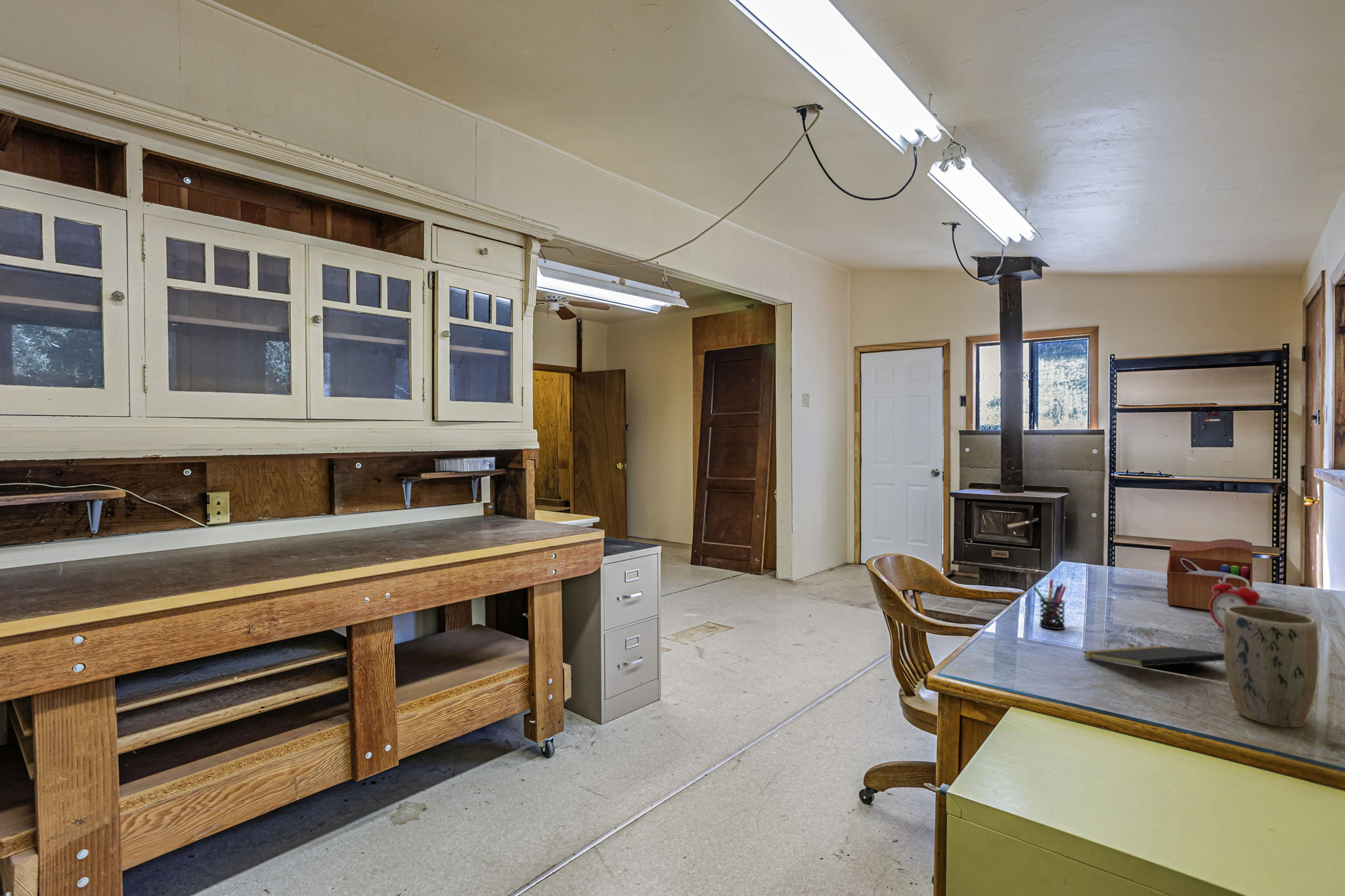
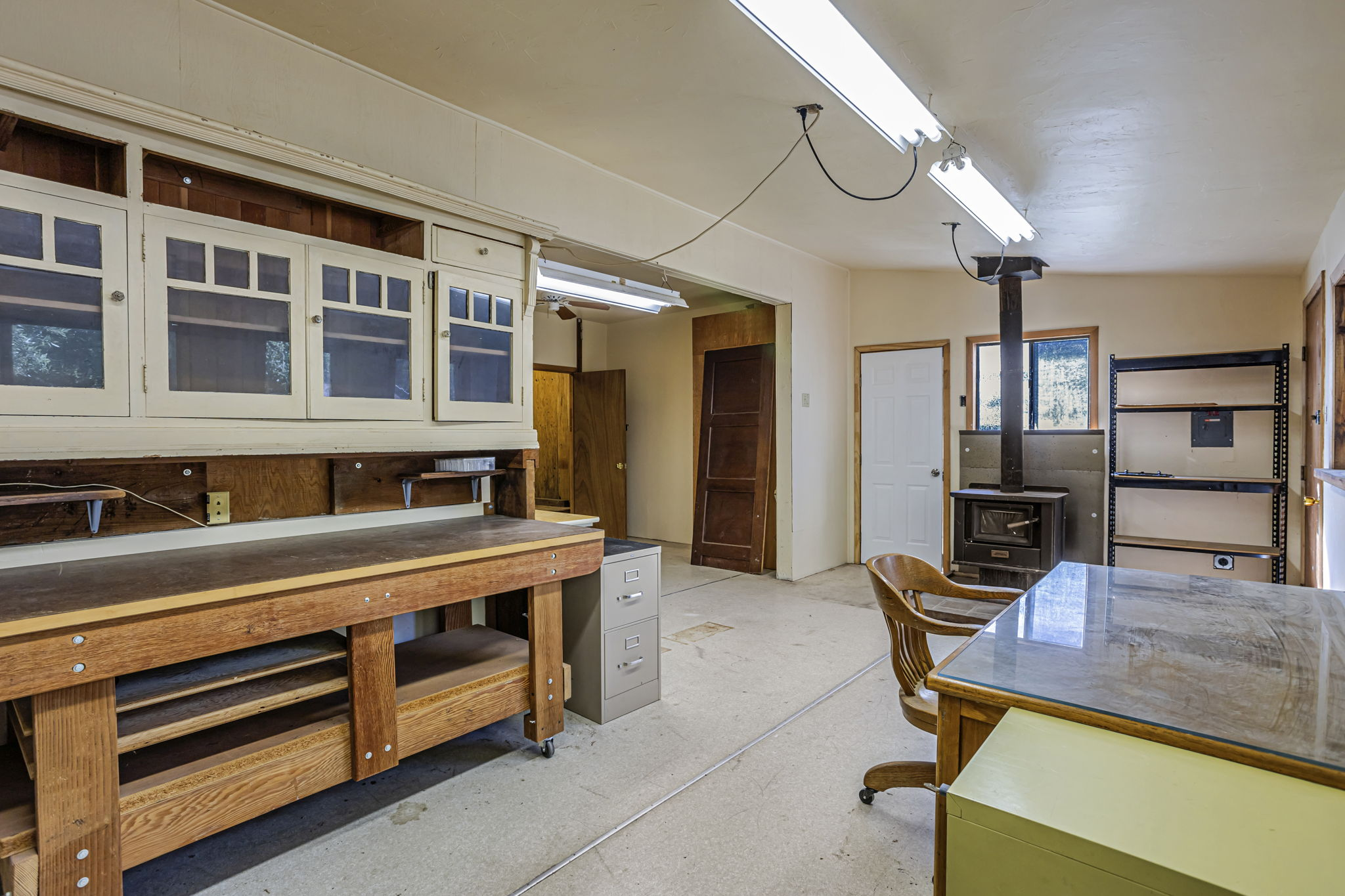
- alarm clock [1209,576,1261,630]
- plant pot [1223,605,1319,728]
- notepad [1082,645,1225,668]
- sewing box [1166,538,1253,610]
- pen holder [1032,578,1067,630]
